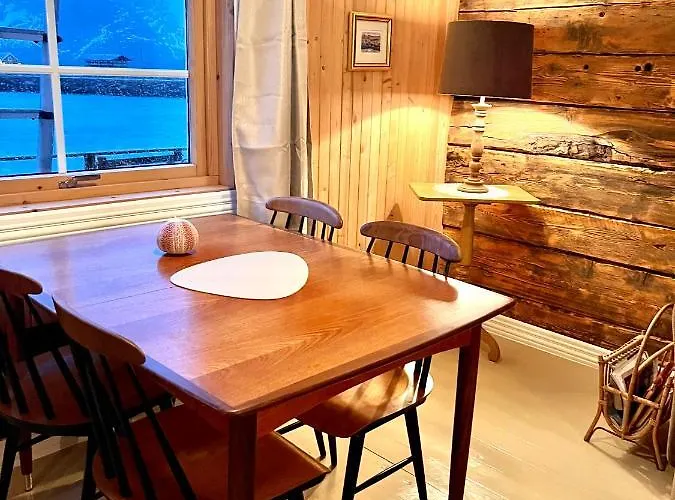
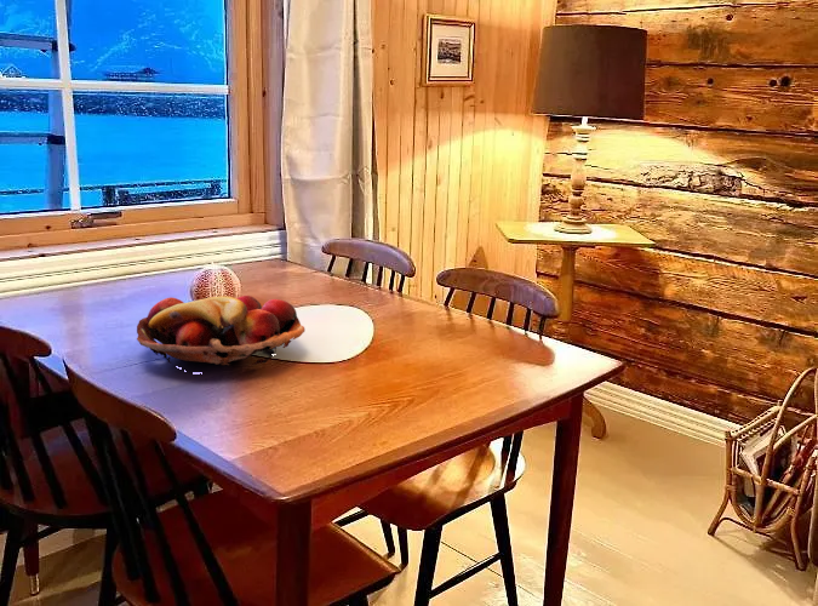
+ fruit basket [136,295,305,375]
